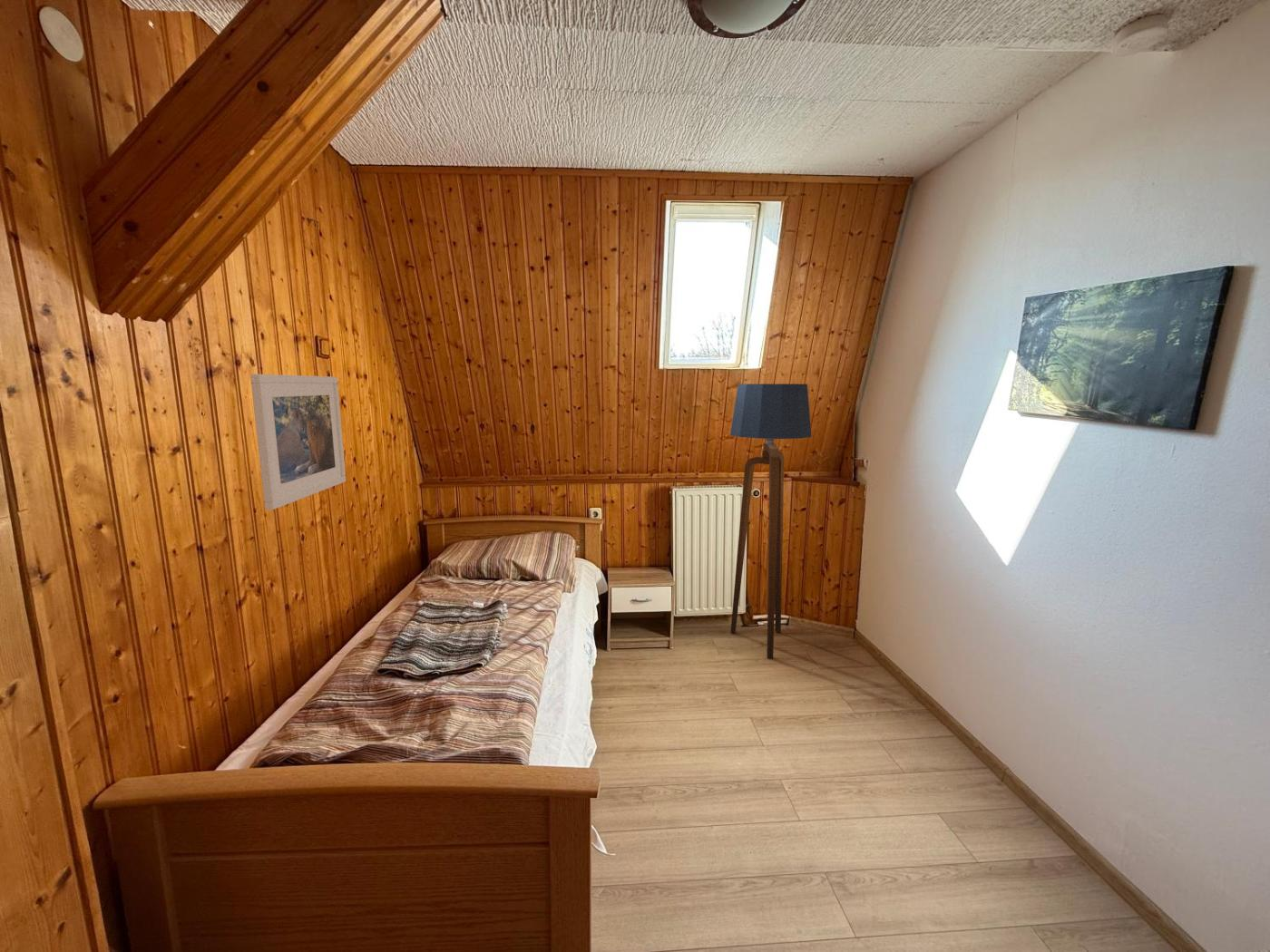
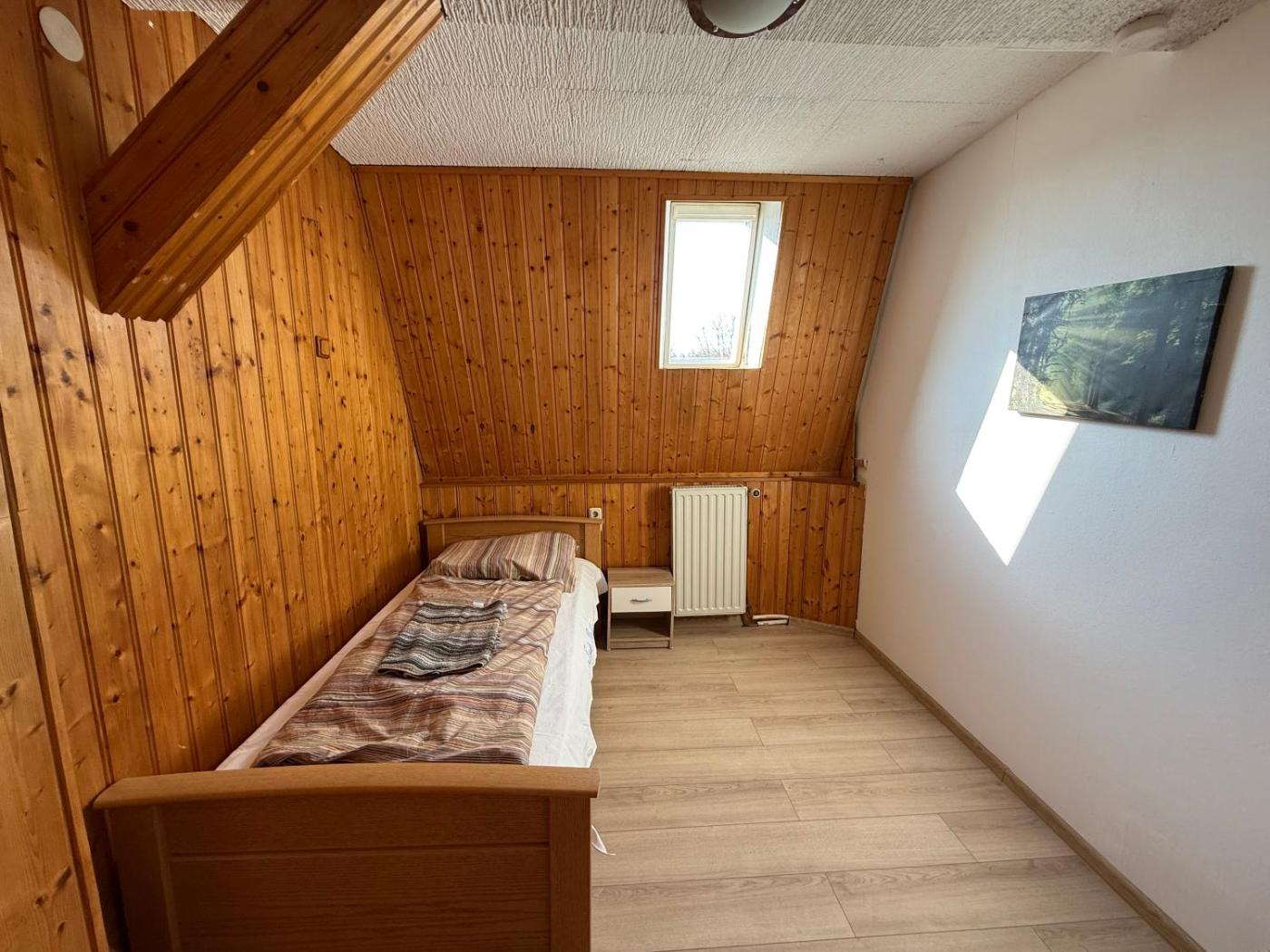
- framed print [249,374,347,510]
- floor lamp [729,383,812,660]
